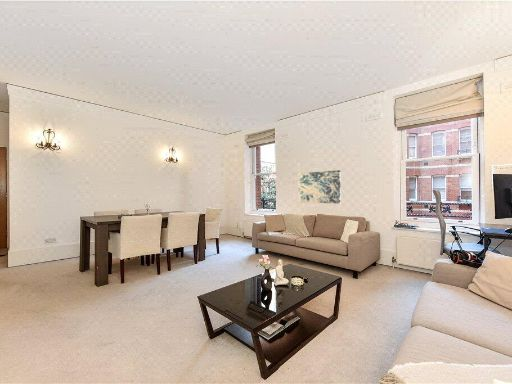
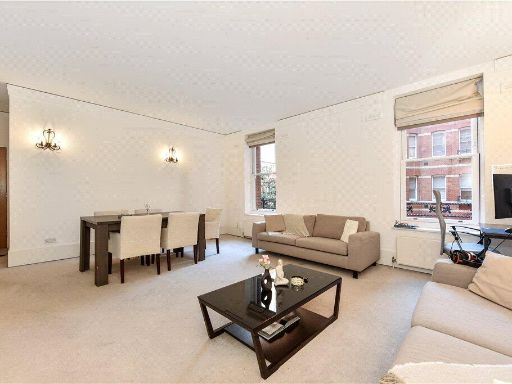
- wall art [298,169,342,205]
